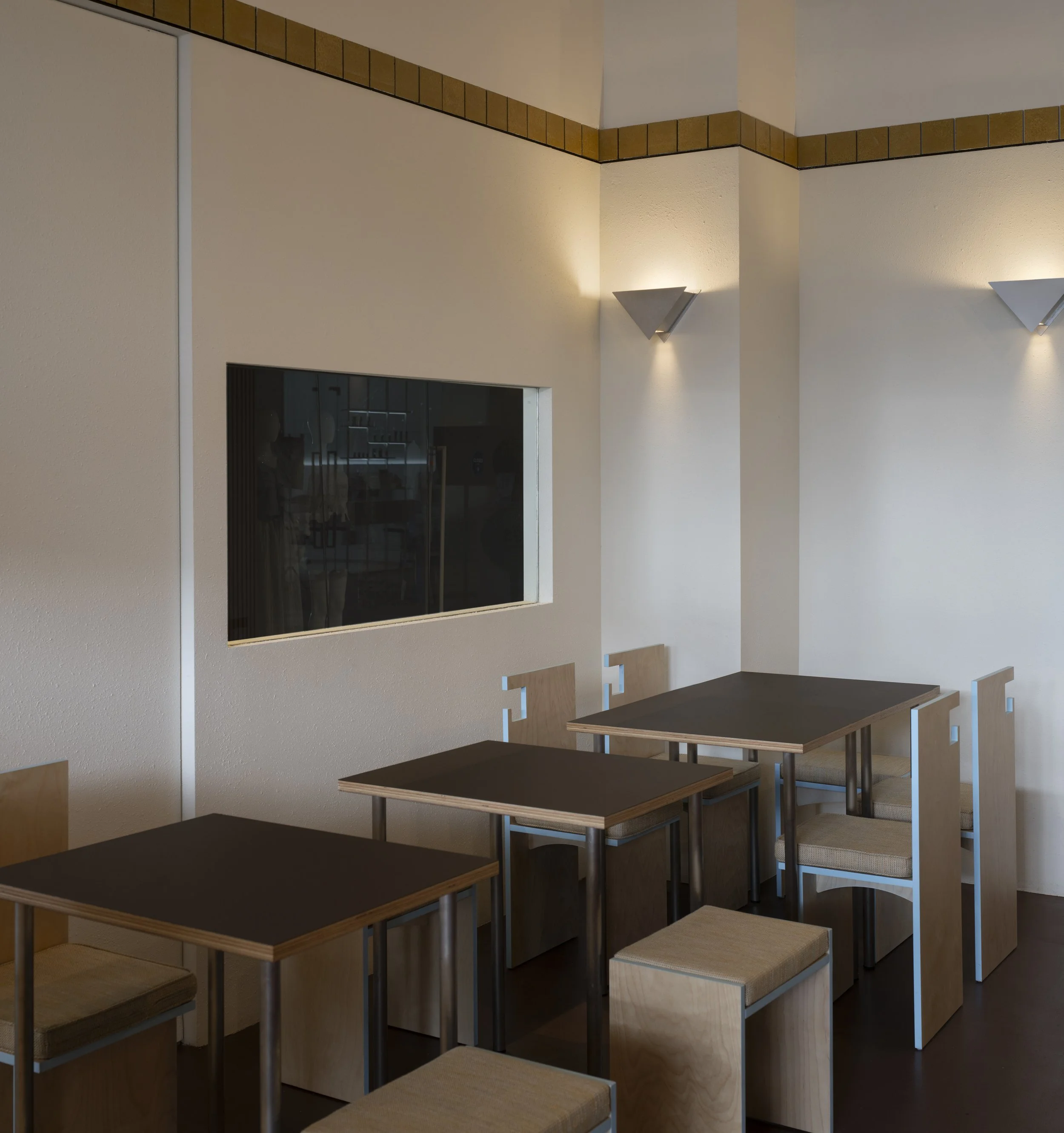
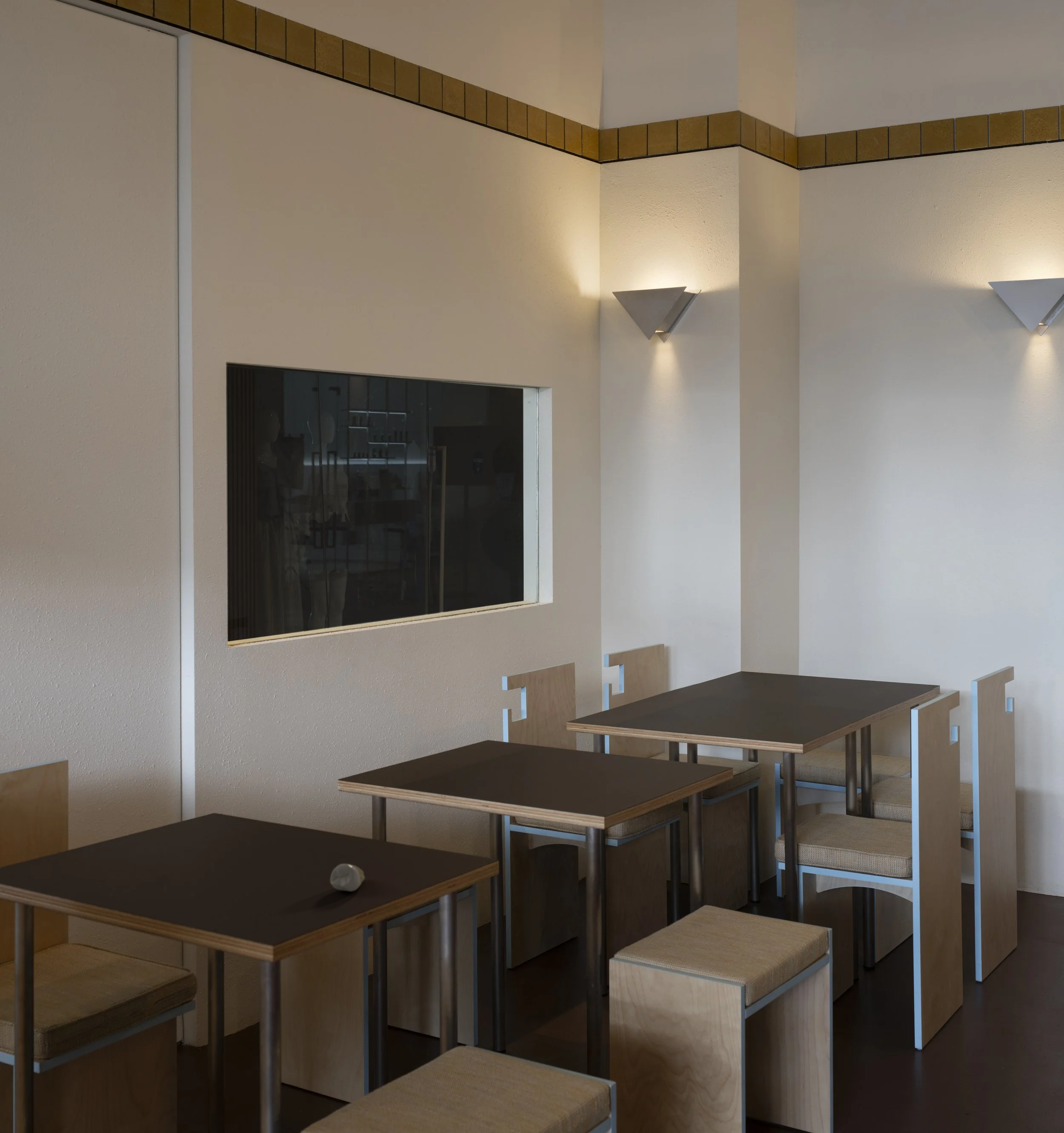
+ tooth [330,863,365,892]
